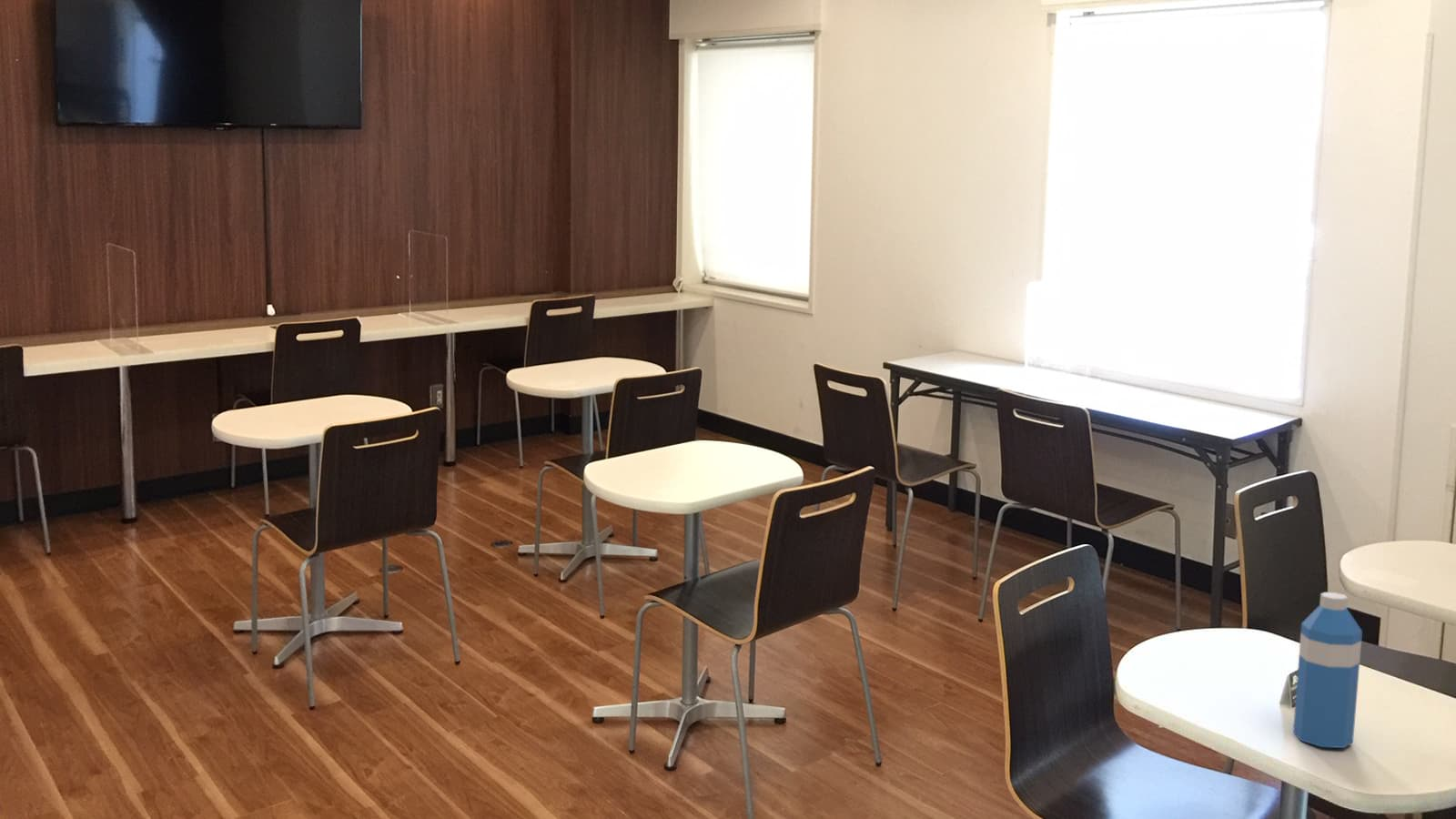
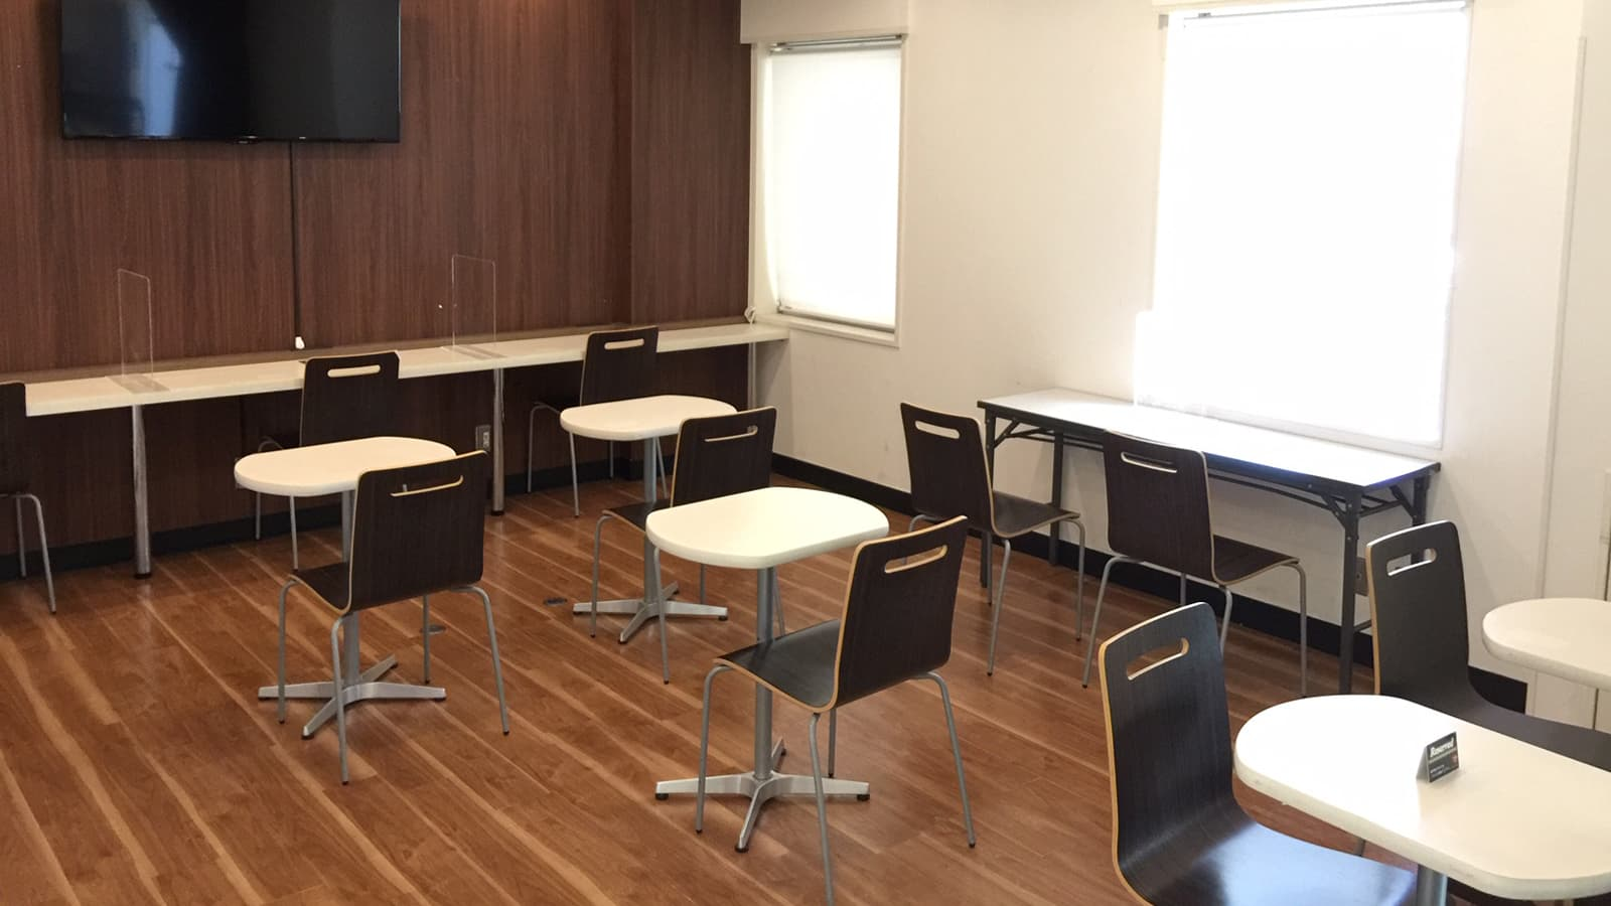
- water bottle [1292,591,1363,749]
